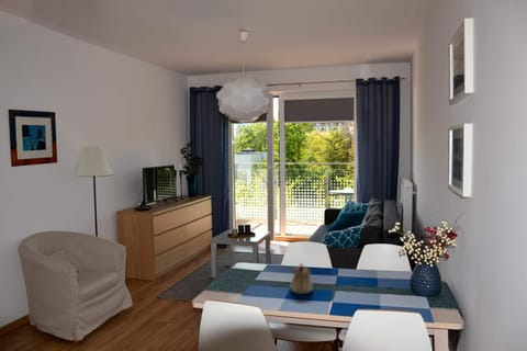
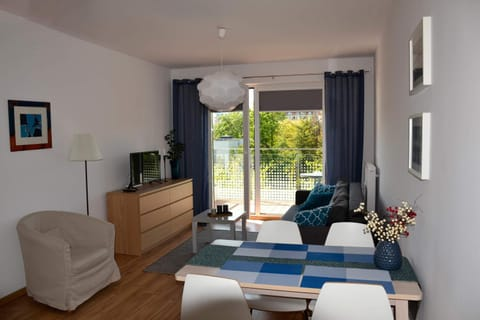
- teapot [289,262,314,295]
